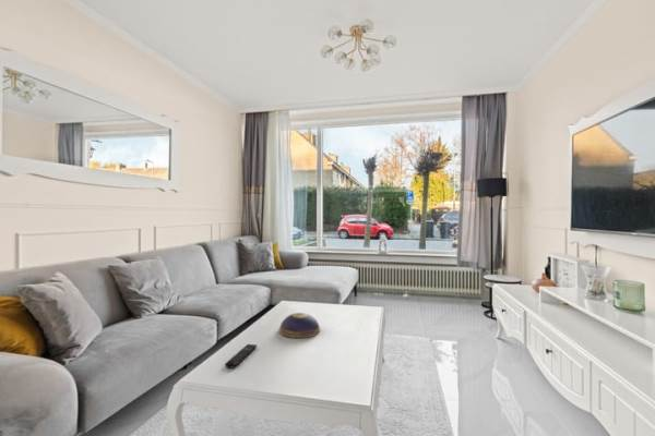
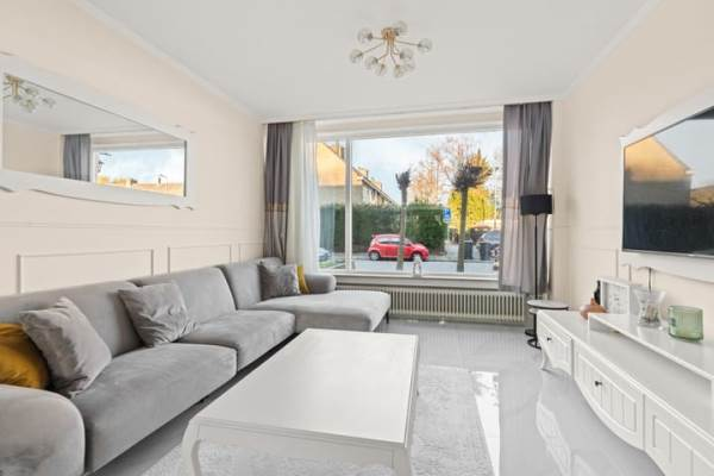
- remote control [224,343,258,368]
- decorative bowl [278,312,321,339]
